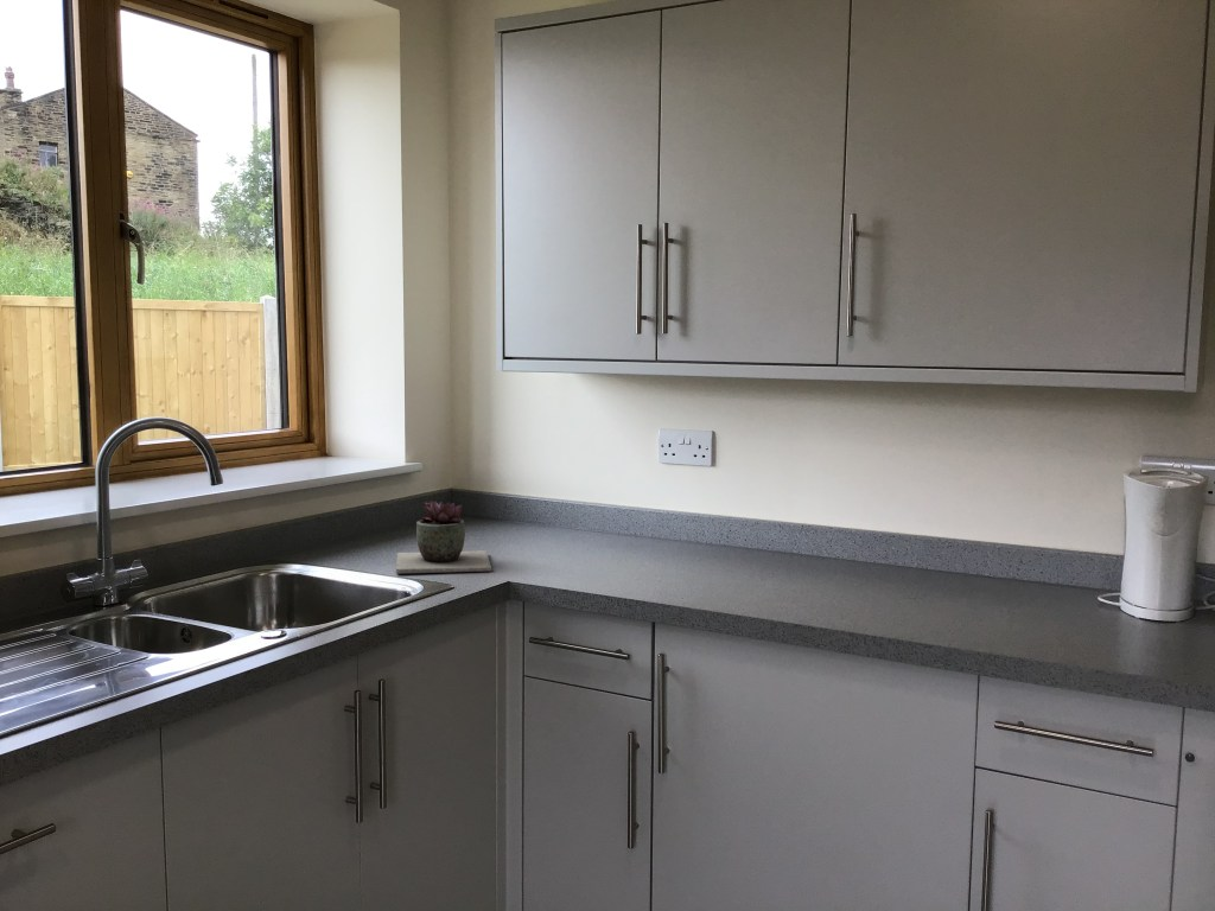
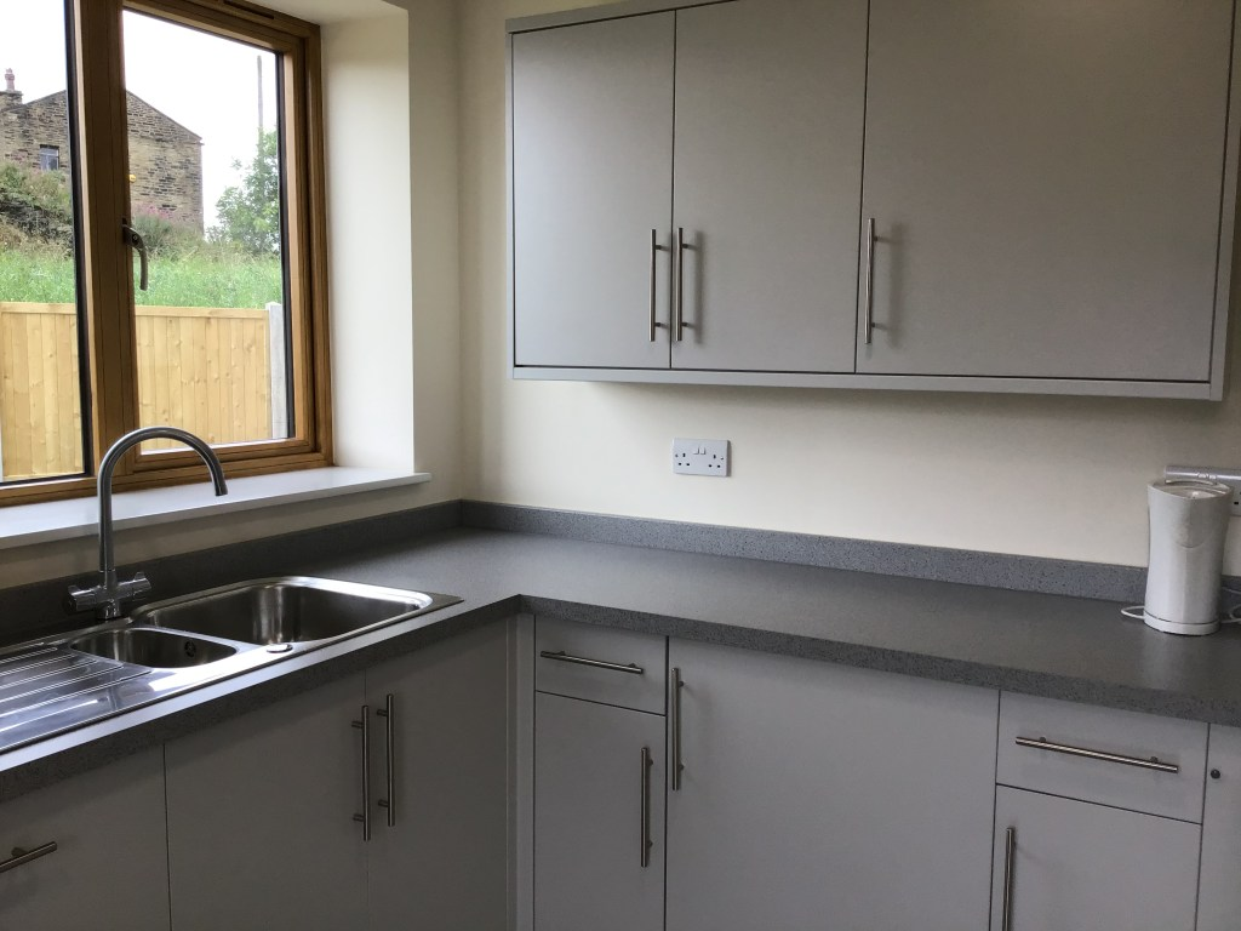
- succulent plant [395,499,492,574]
